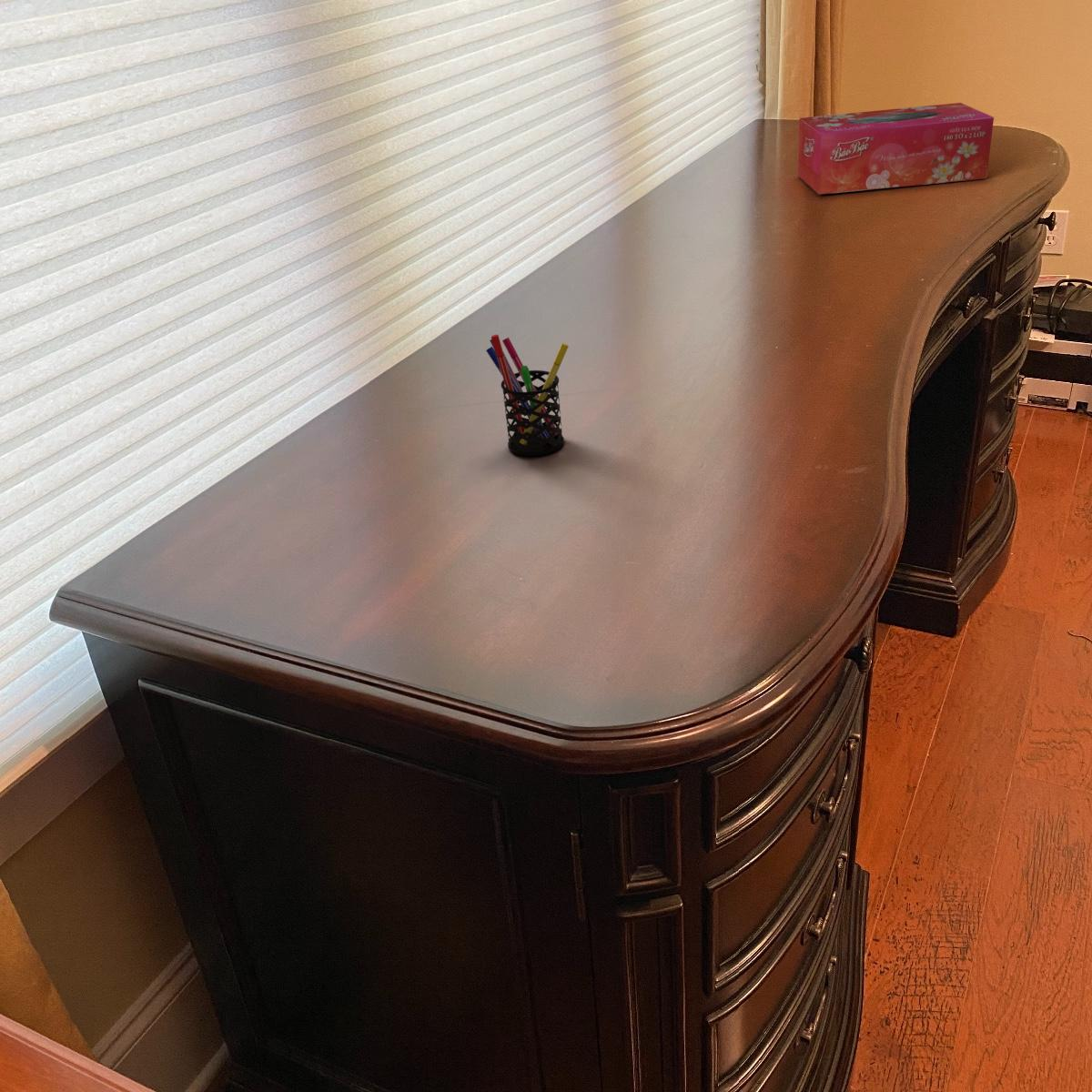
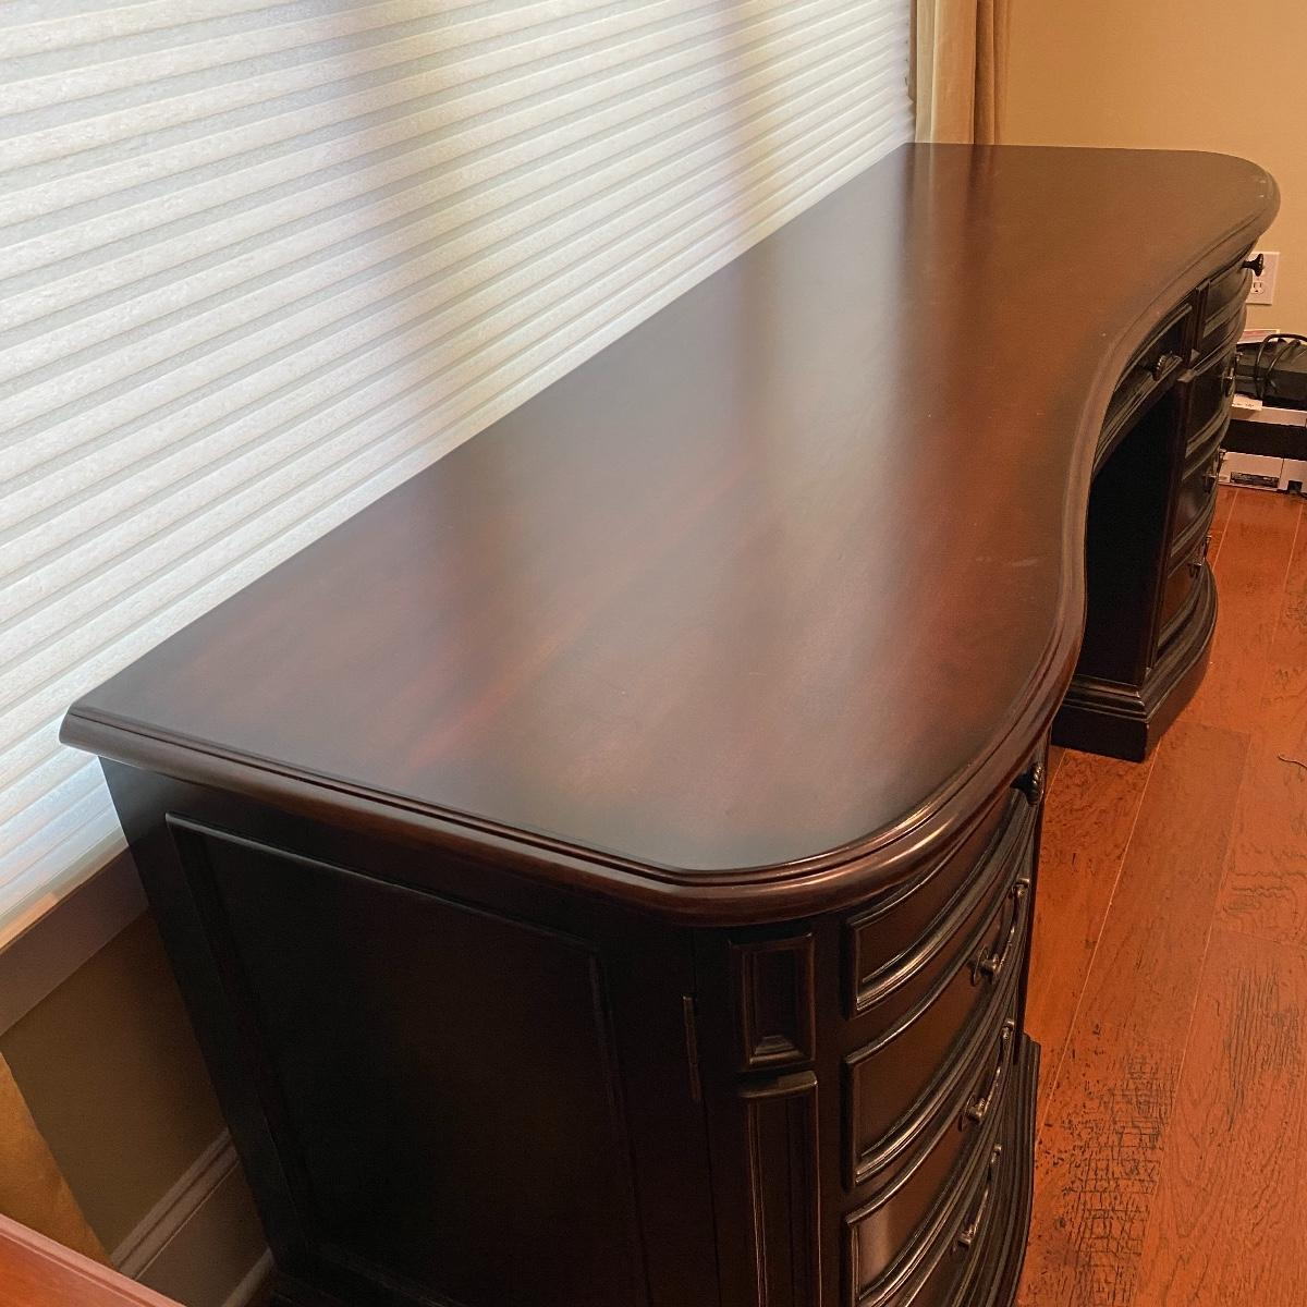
- pen holder [485,334,570,457]
- tissue box [797,102,995,196]
